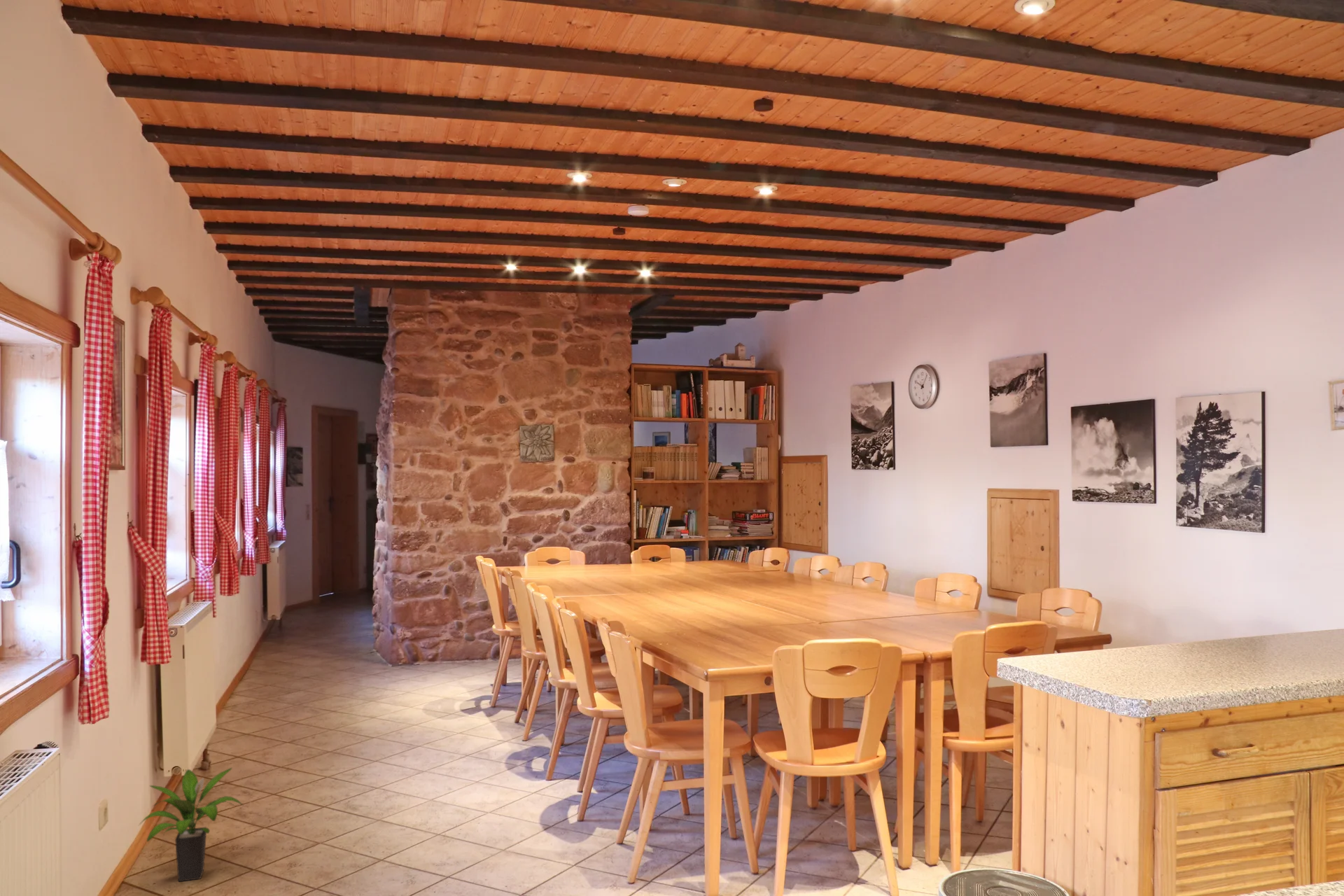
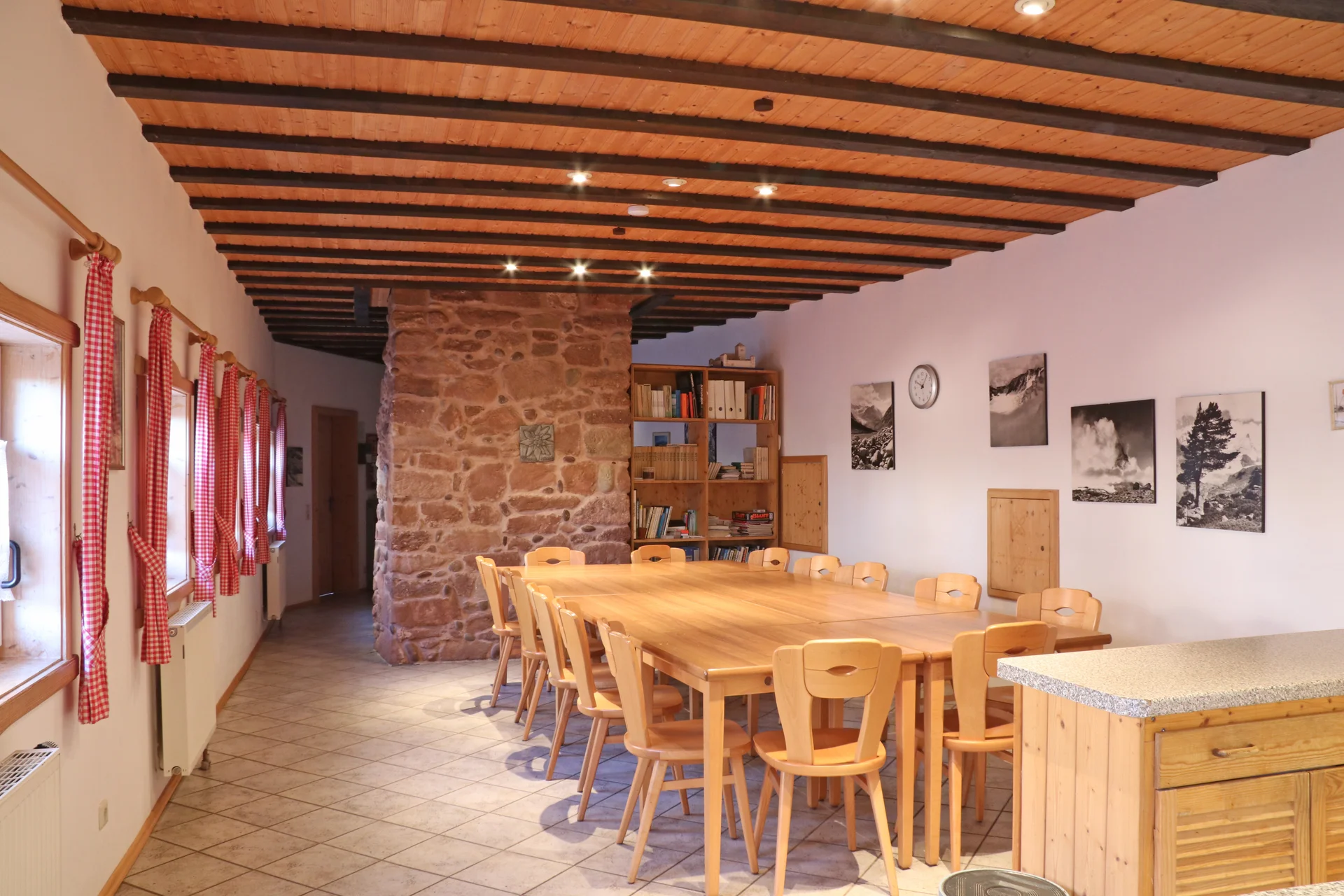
- potted plant [138,767,244,882]
